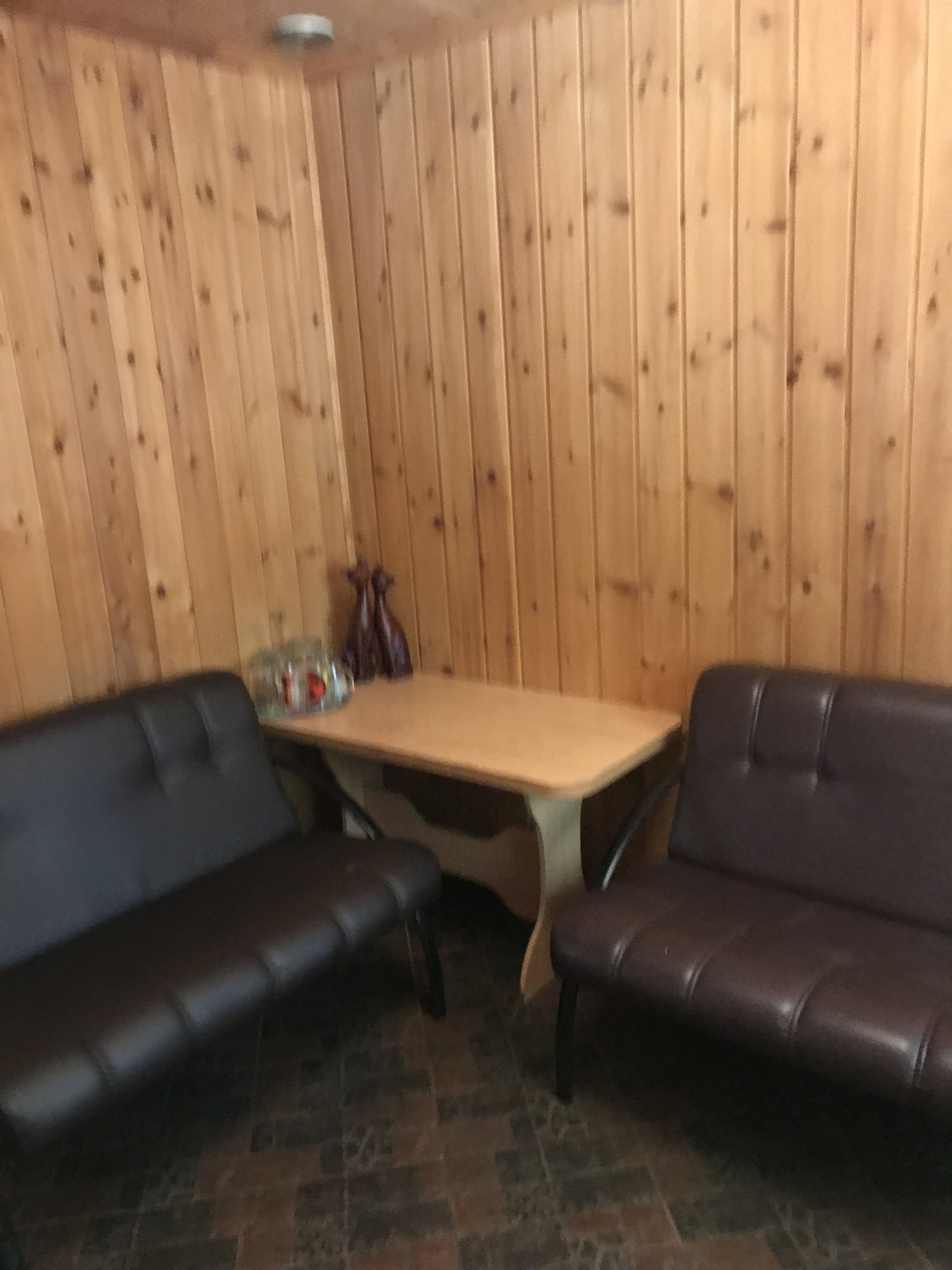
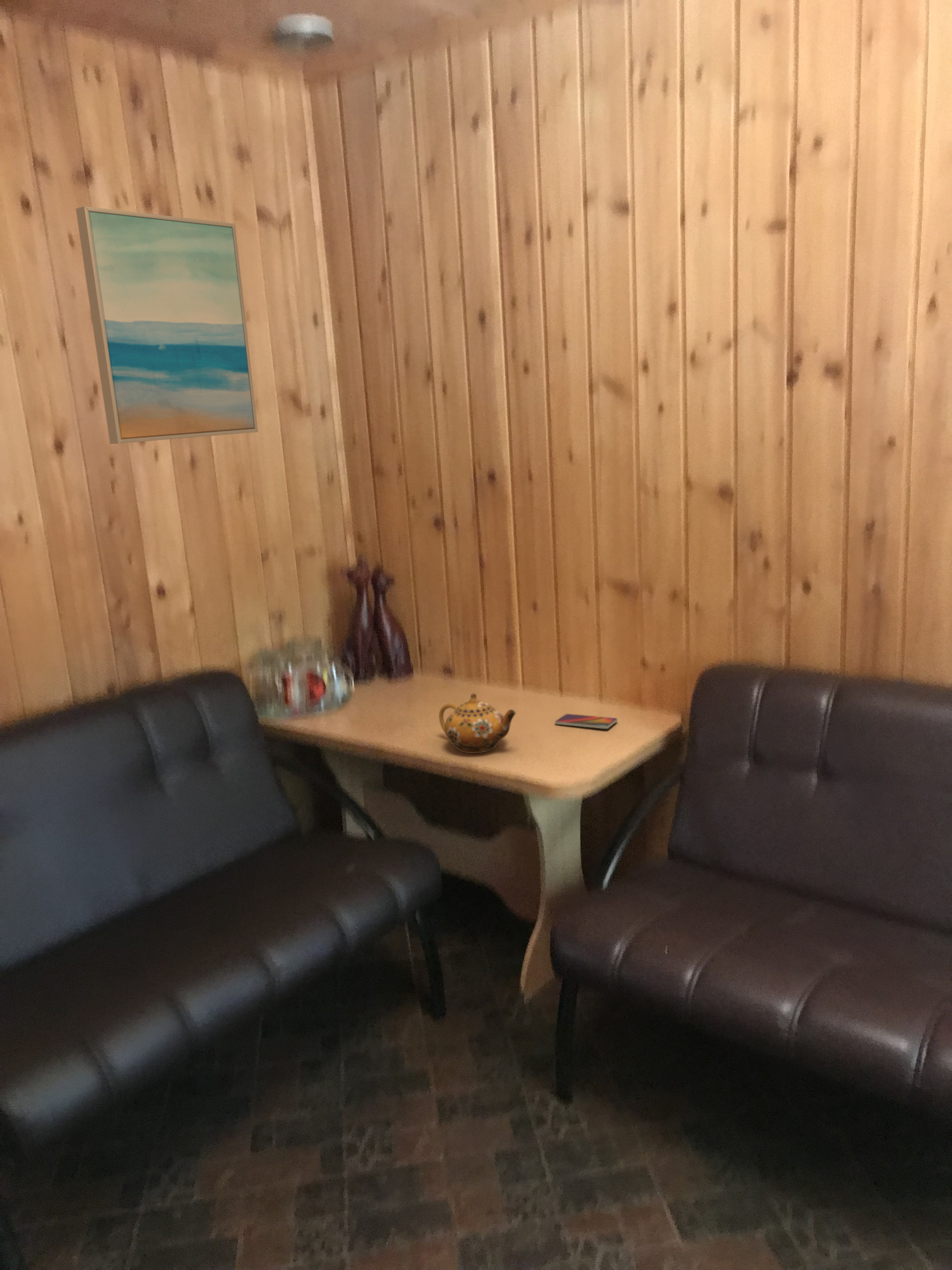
+ teapot [438,693,517,754]
+ smartphone [554,713,618,729]
+ wall art [75,205,259,445]
